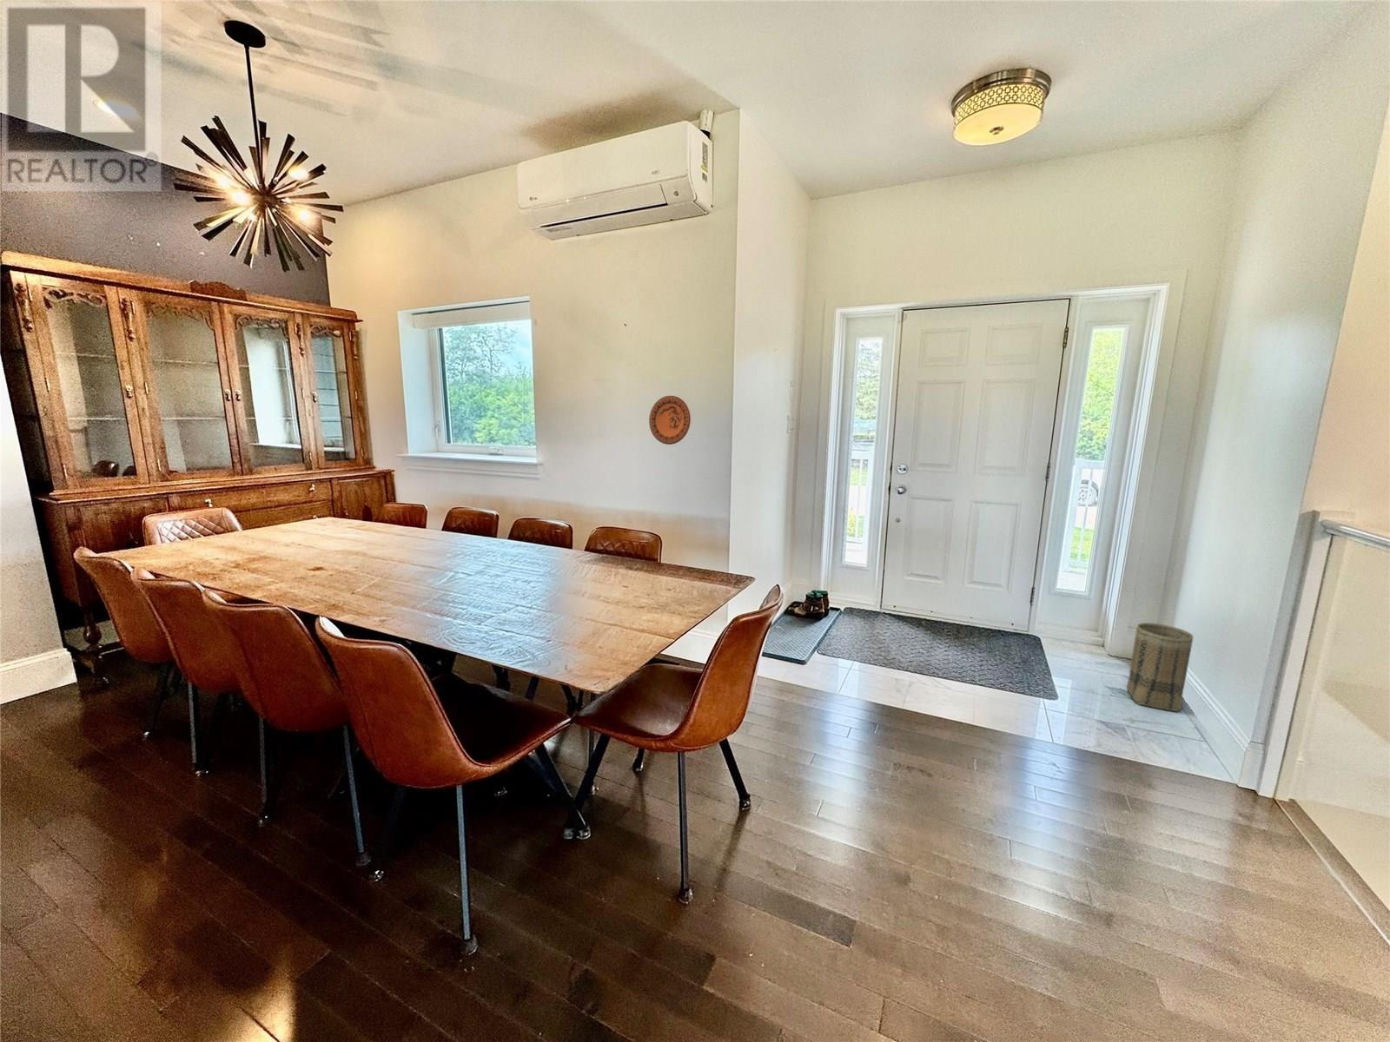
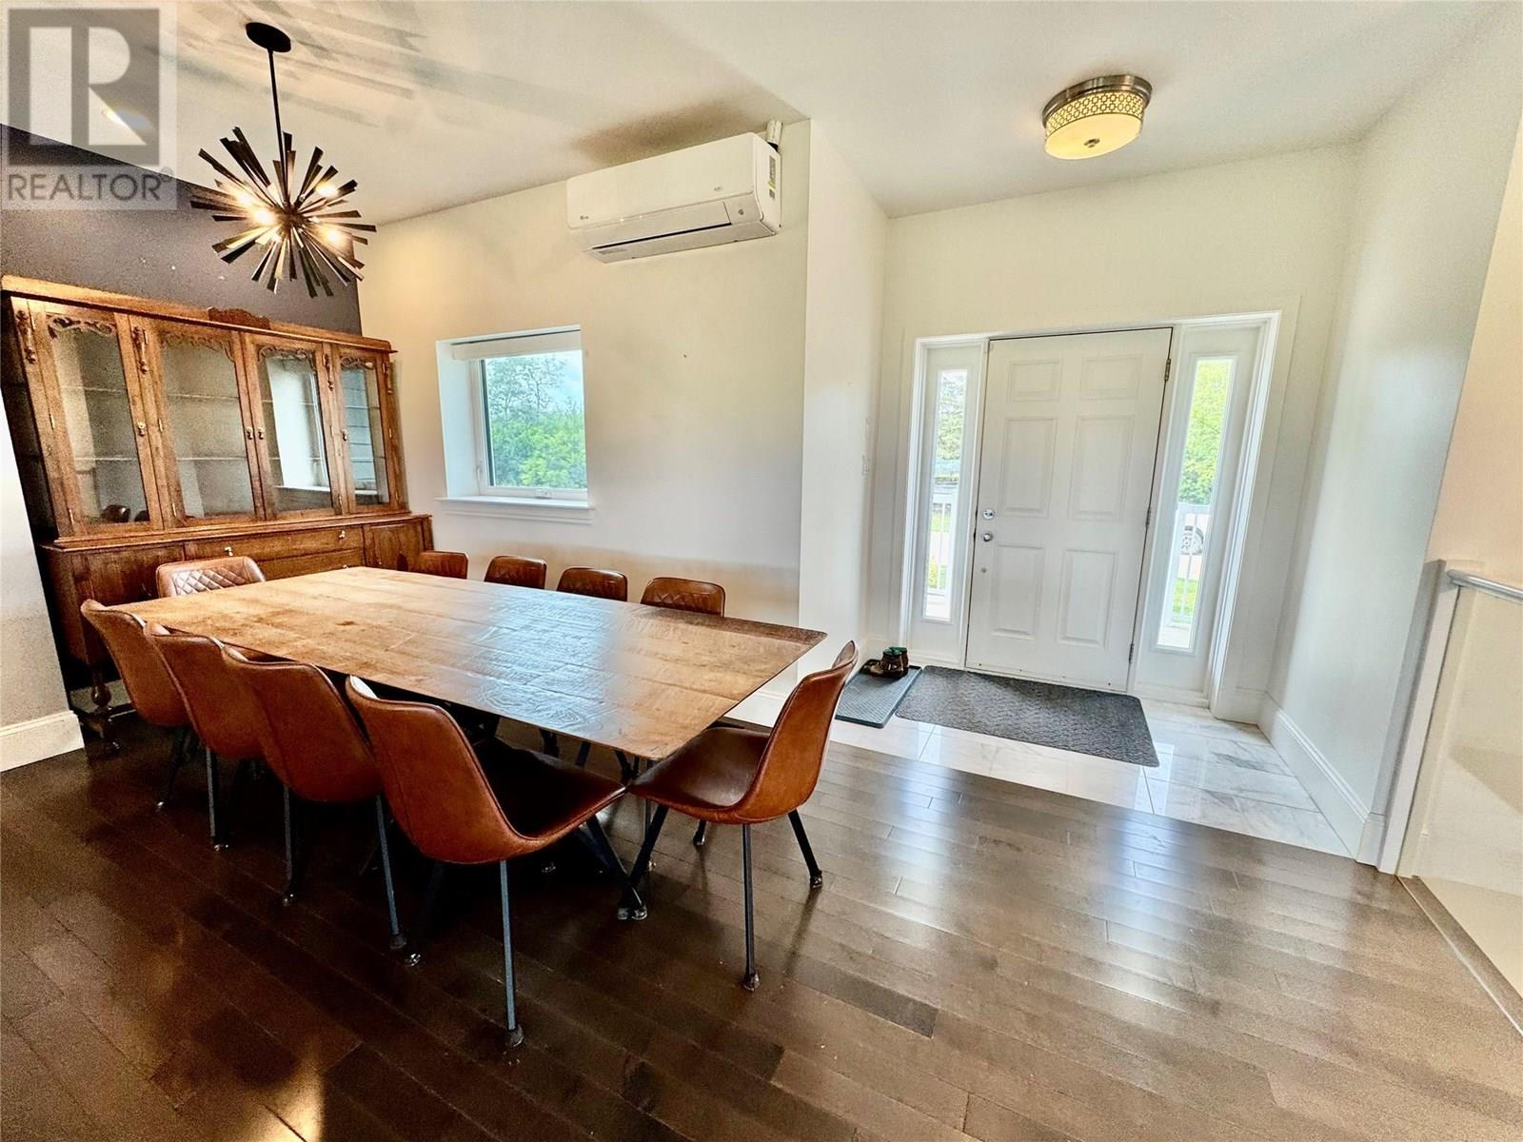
- basket [1126,622,1194,713]
- decorative plate [648,395,692,445]
